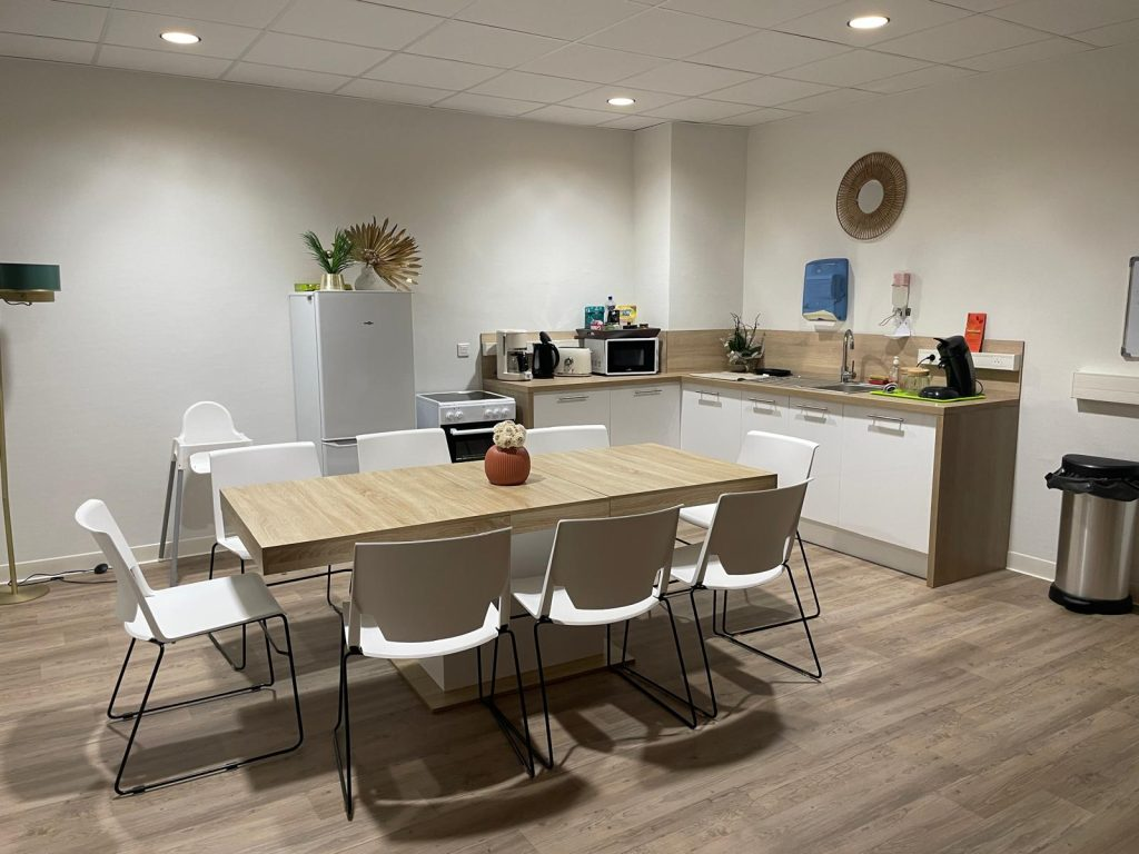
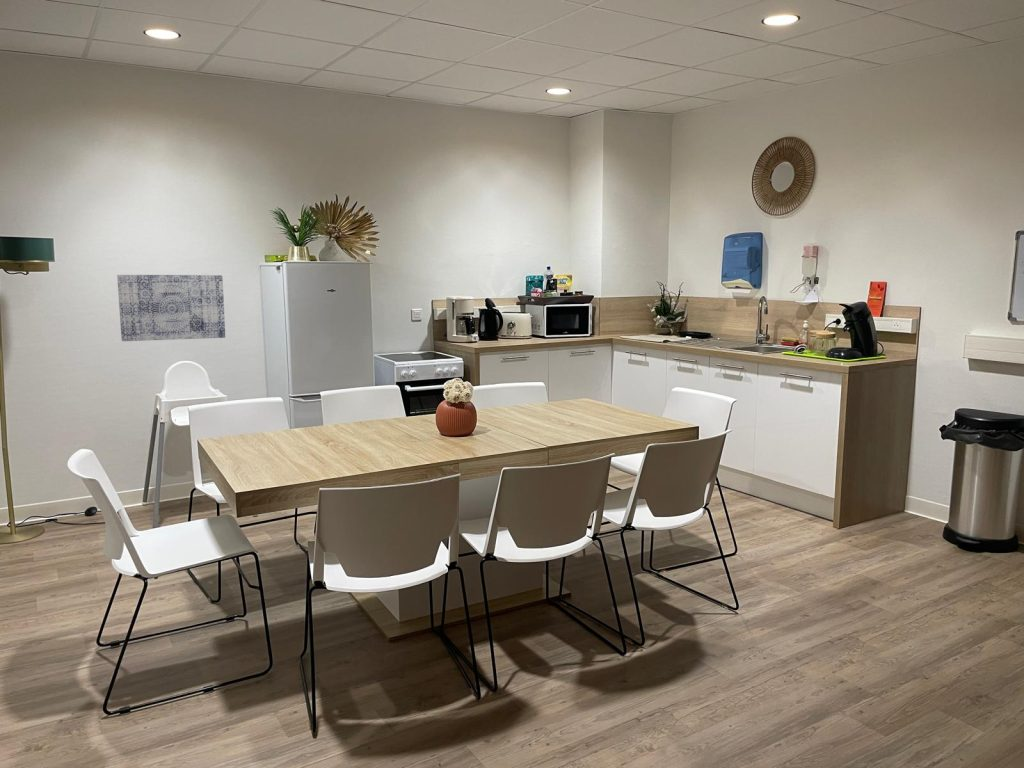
+ wall art [116,274,226,342]
